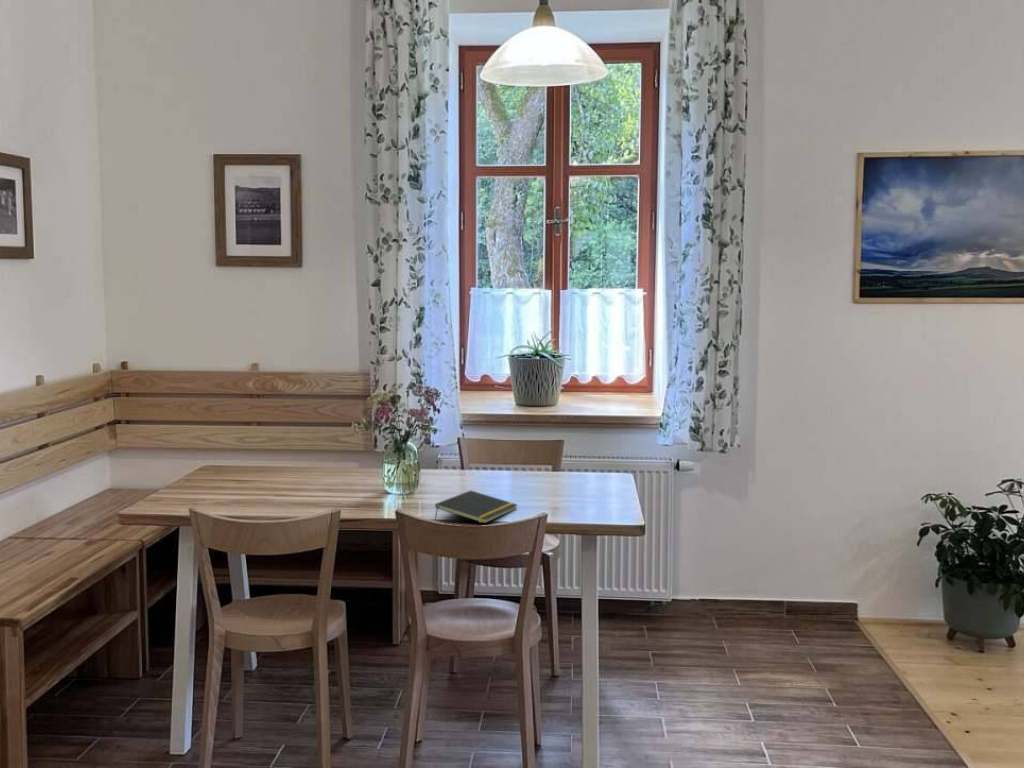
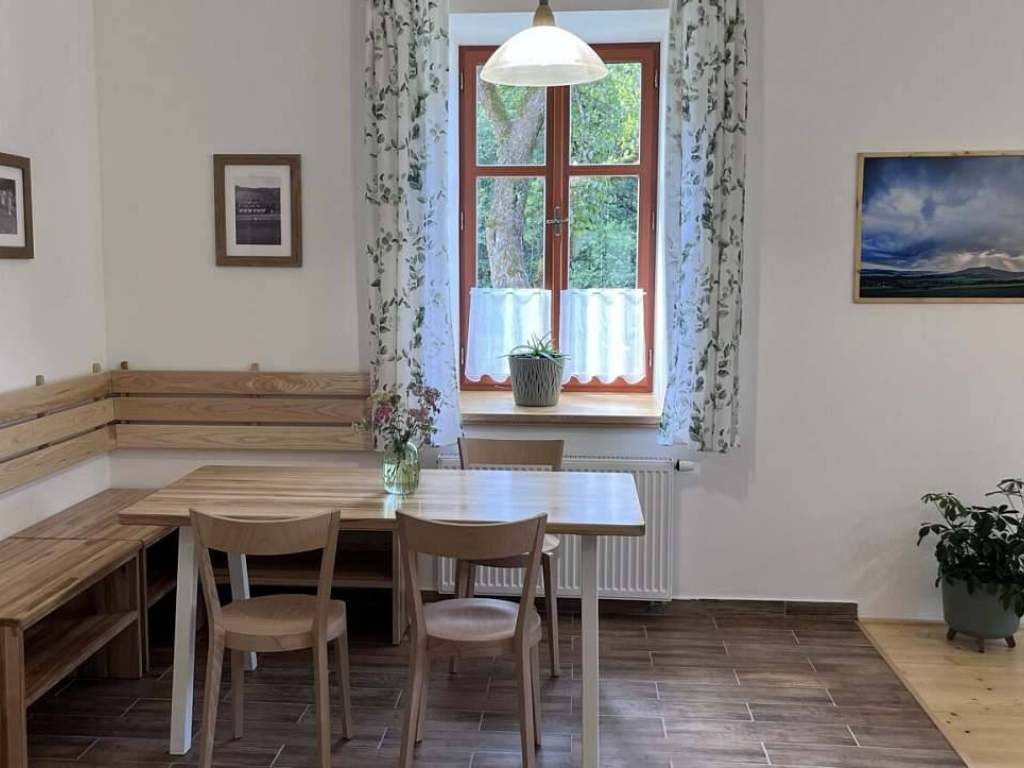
- notepad [434,489,519,524]
